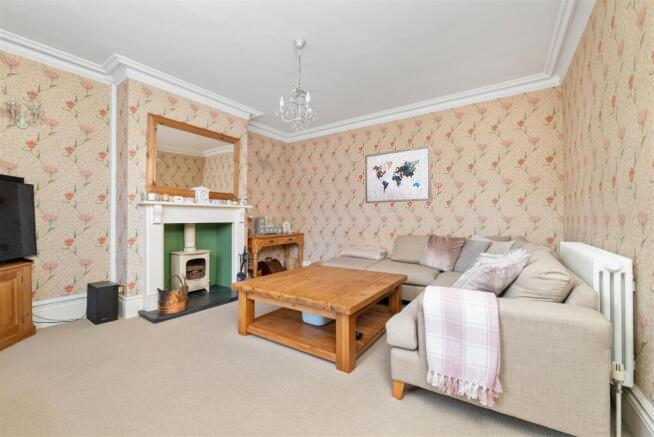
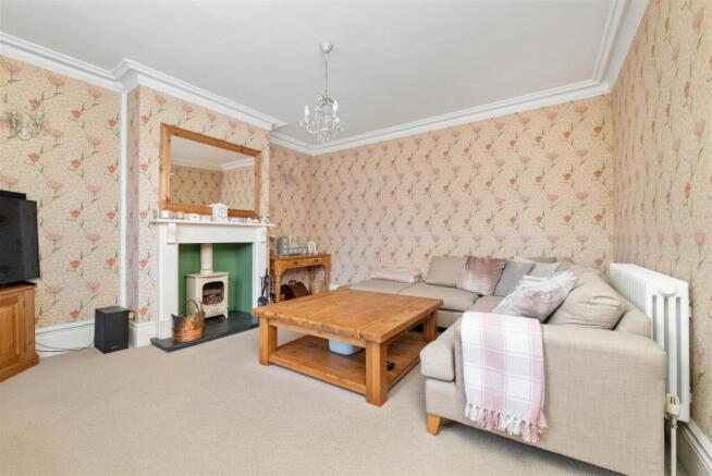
- wall art [364,144,432,204]
